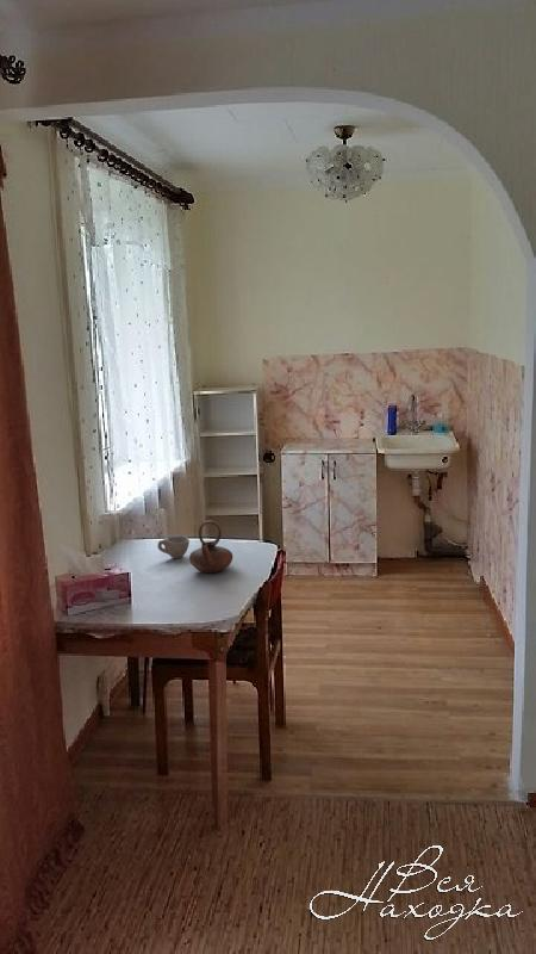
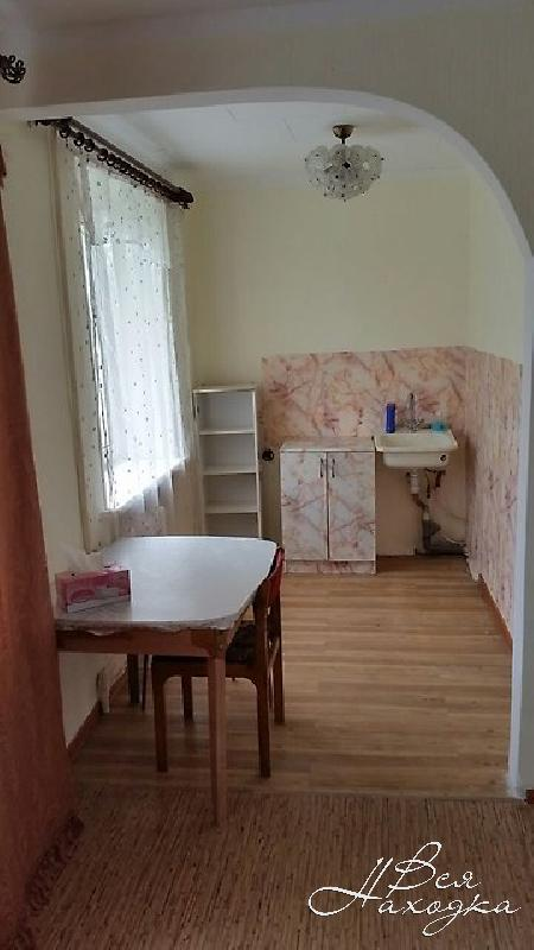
- cup [156,534,191,559]
- teapot [188,519,233,574]
